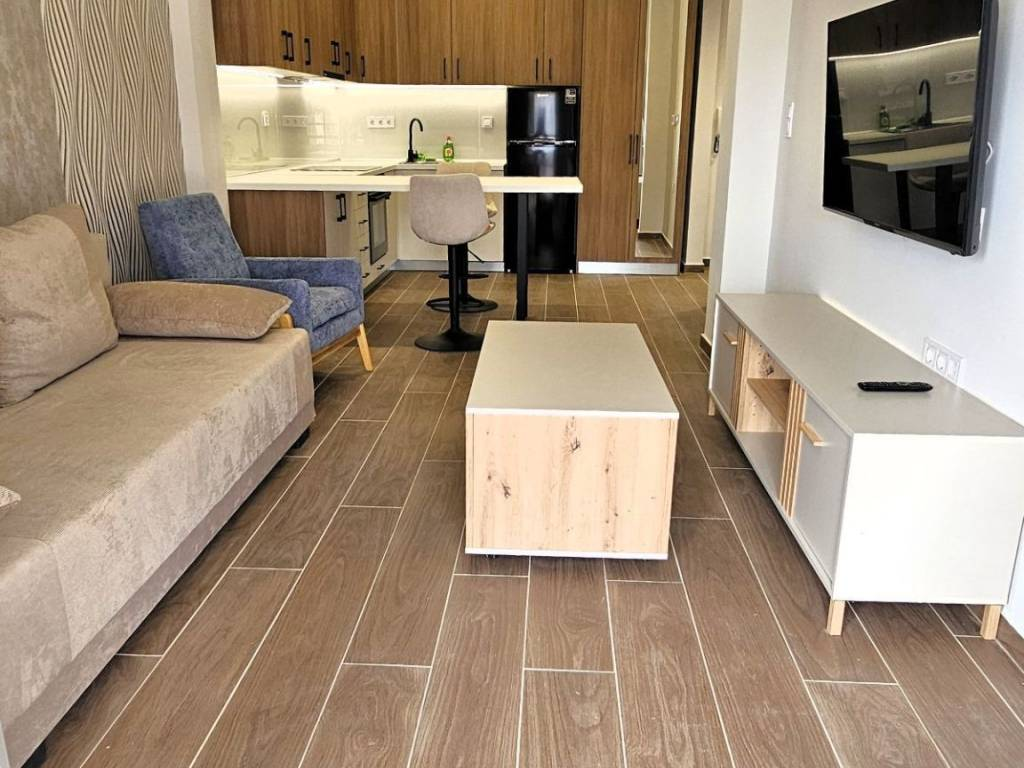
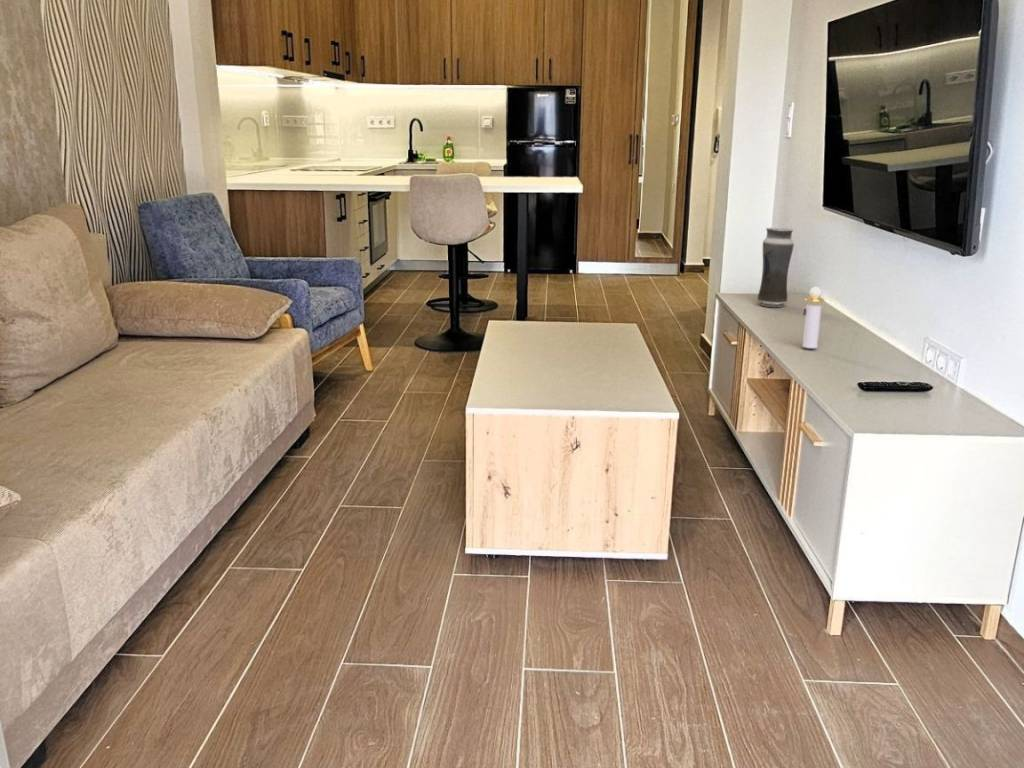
+ vase [757,227,795,308]
+ perfume bottle [801,286,825,349]
